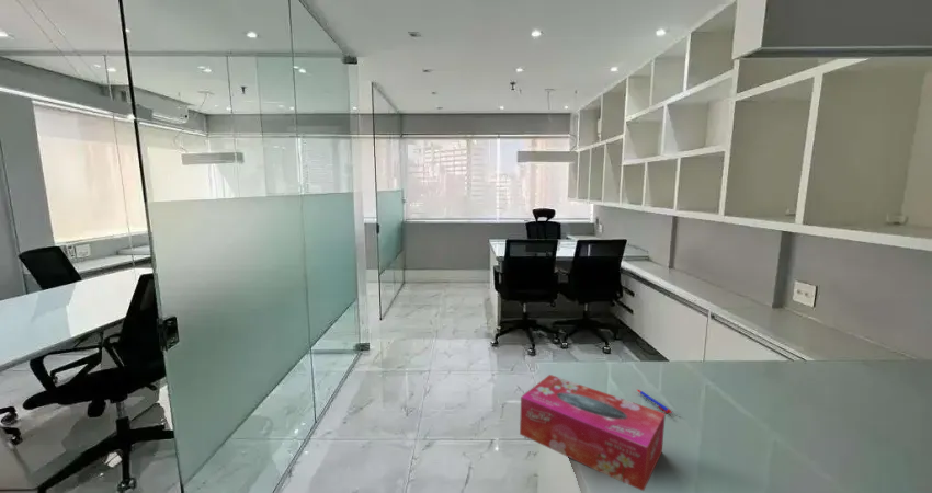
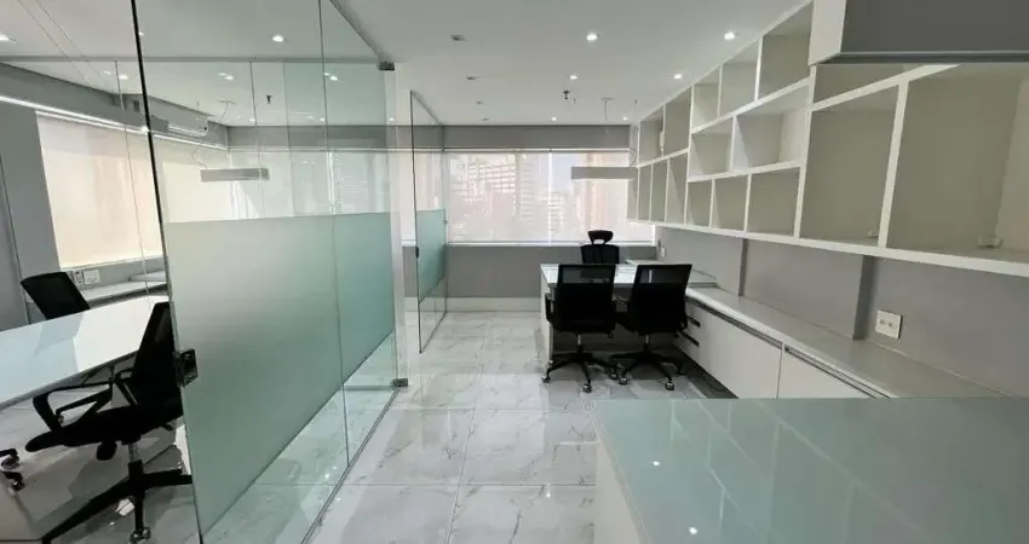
- pen [636,388,673,414]
- tissue box [519,374,667,492]
